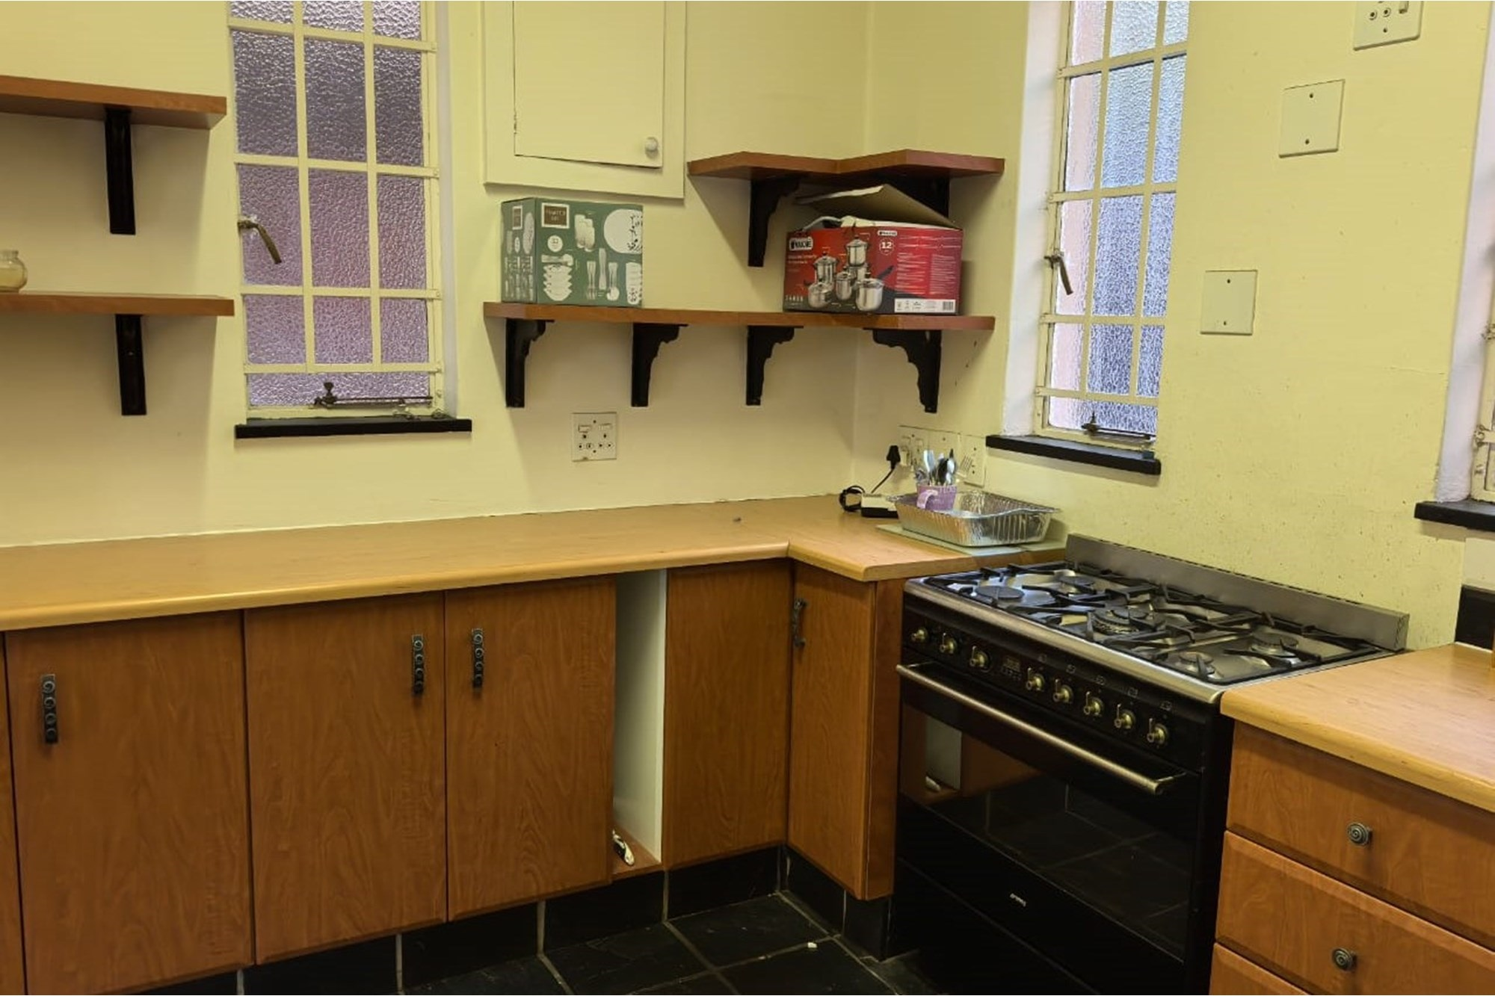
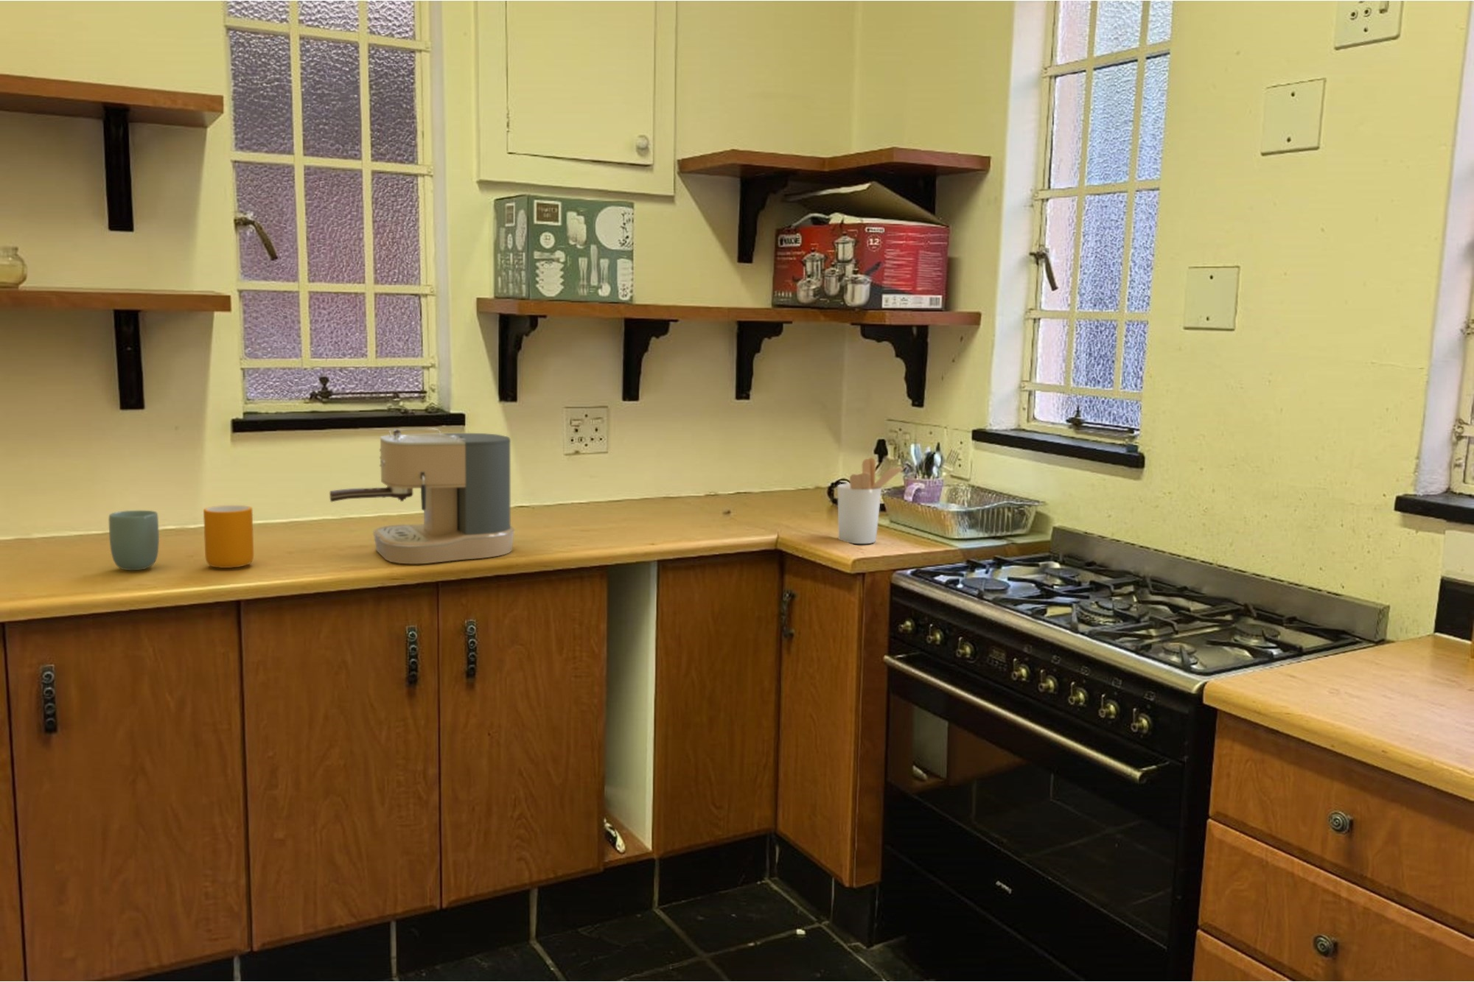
+ mug [203,504,254,569]
+ cup [107,510,160,571]
+ utensil holder [836,457,907,545]
+ coffee maker [329,427,515,564]
